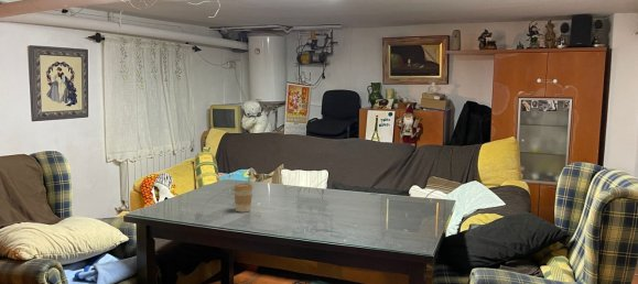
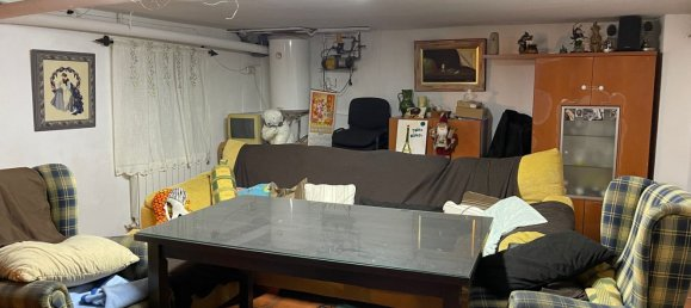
- coffee cup [233,183,253,214]
